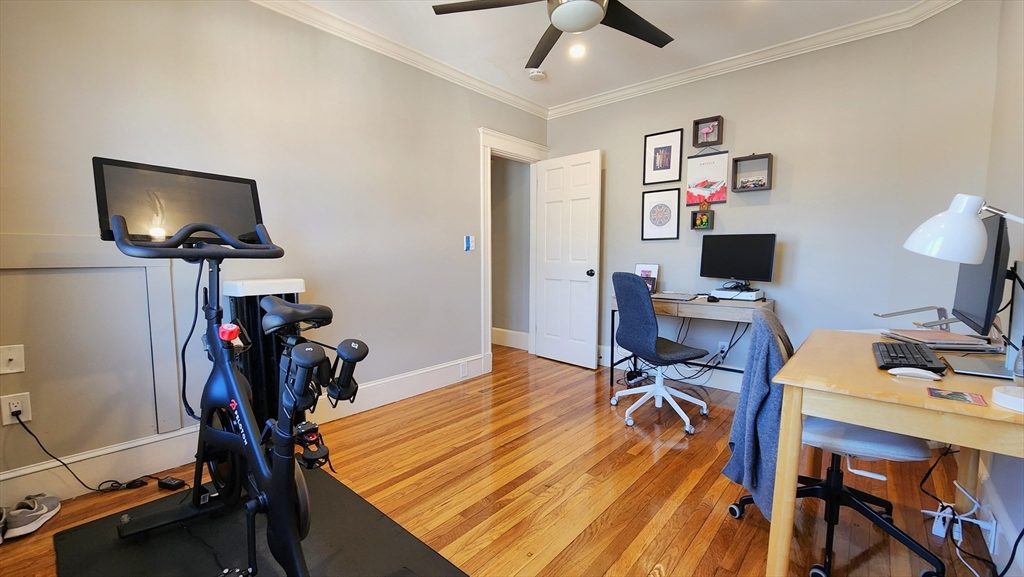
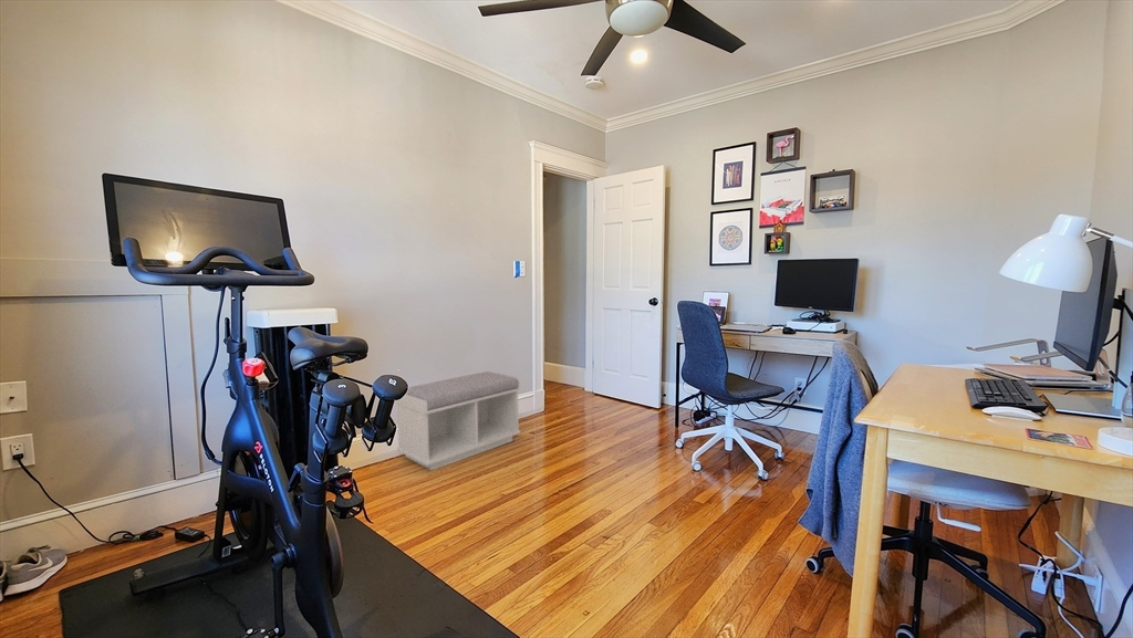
+ bench [394,370,521,471]
